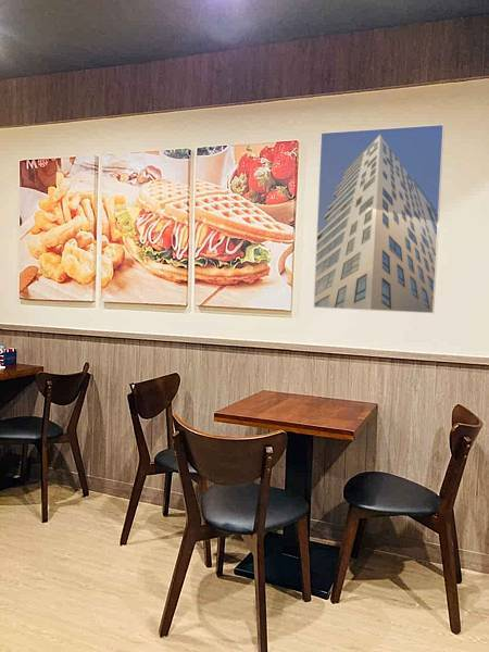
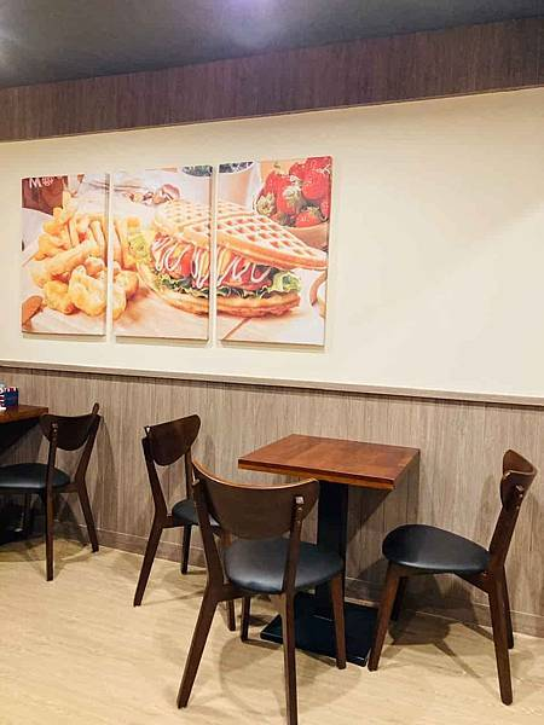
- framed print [313,123,446,314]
